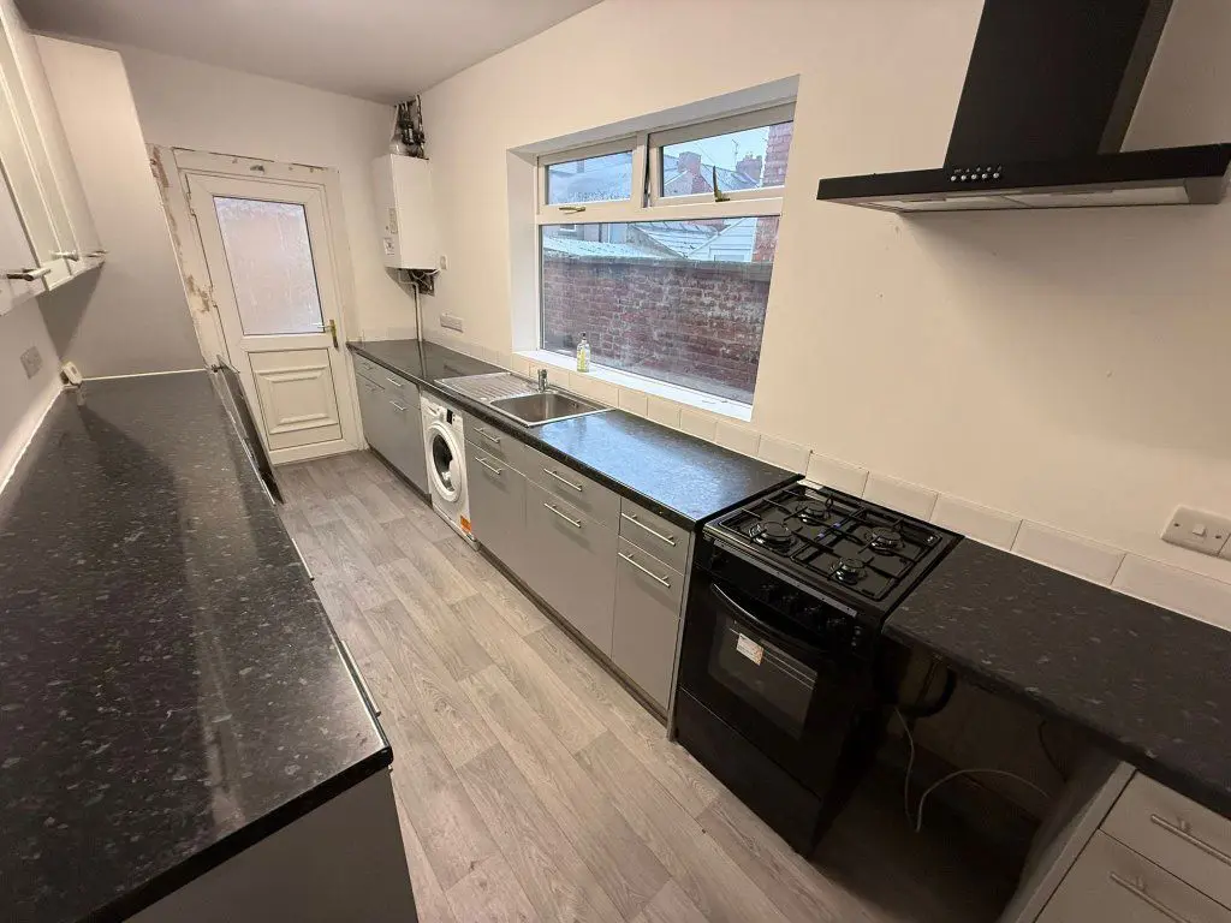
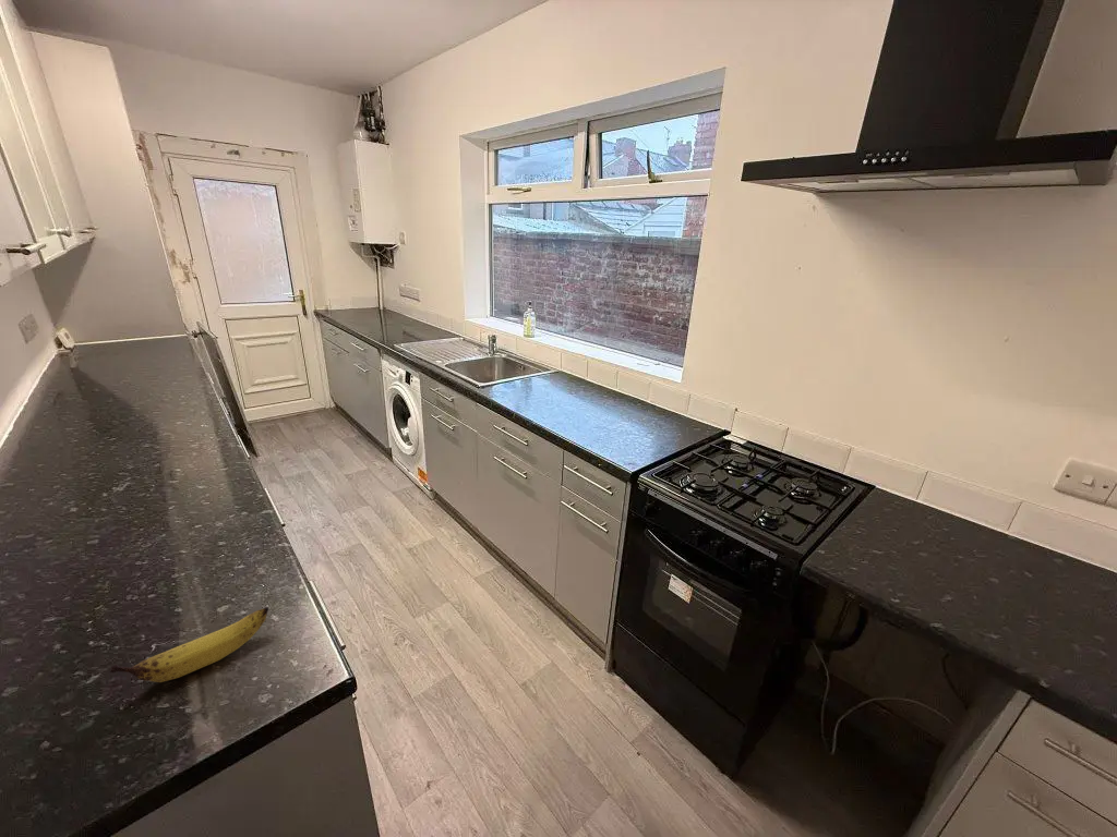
+ banana [108,606,269,683]
